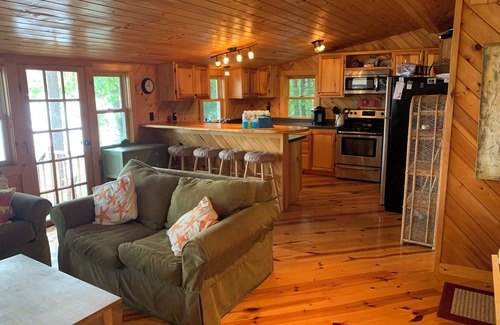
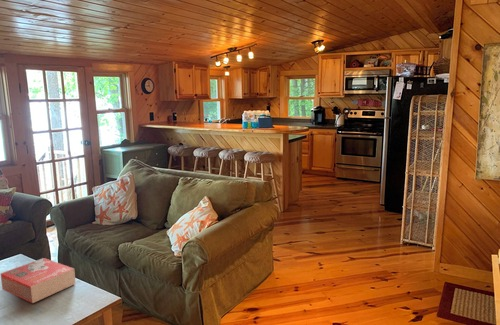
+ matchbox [0,257,77,304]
